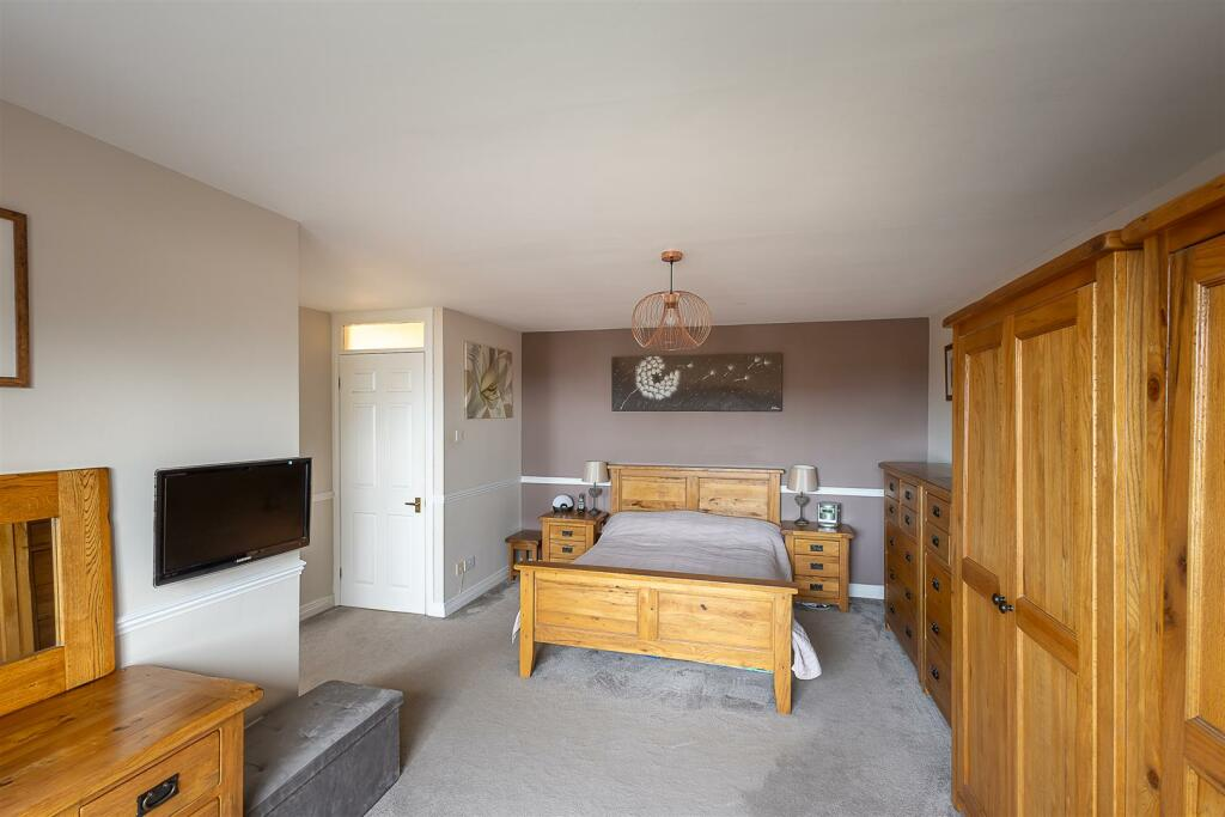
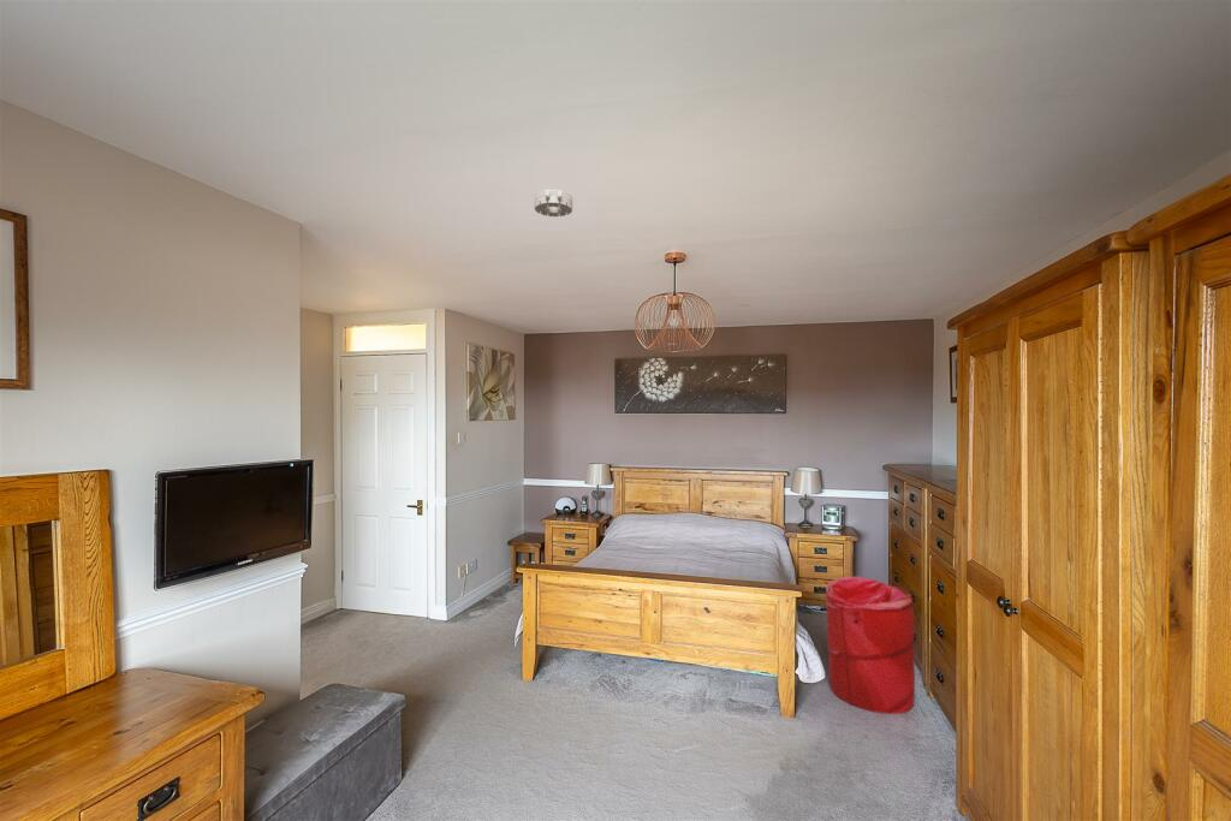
+ laundry hamper [825,576,916,715]
+ smoke detector [534,189,573,218]
